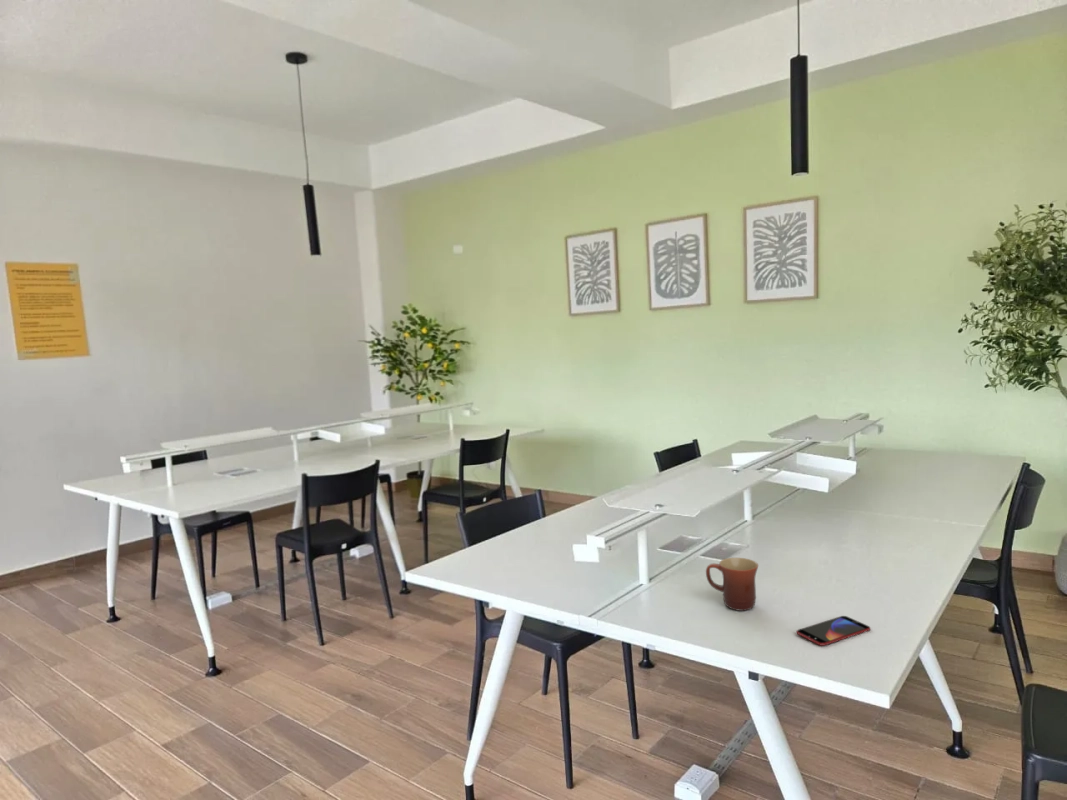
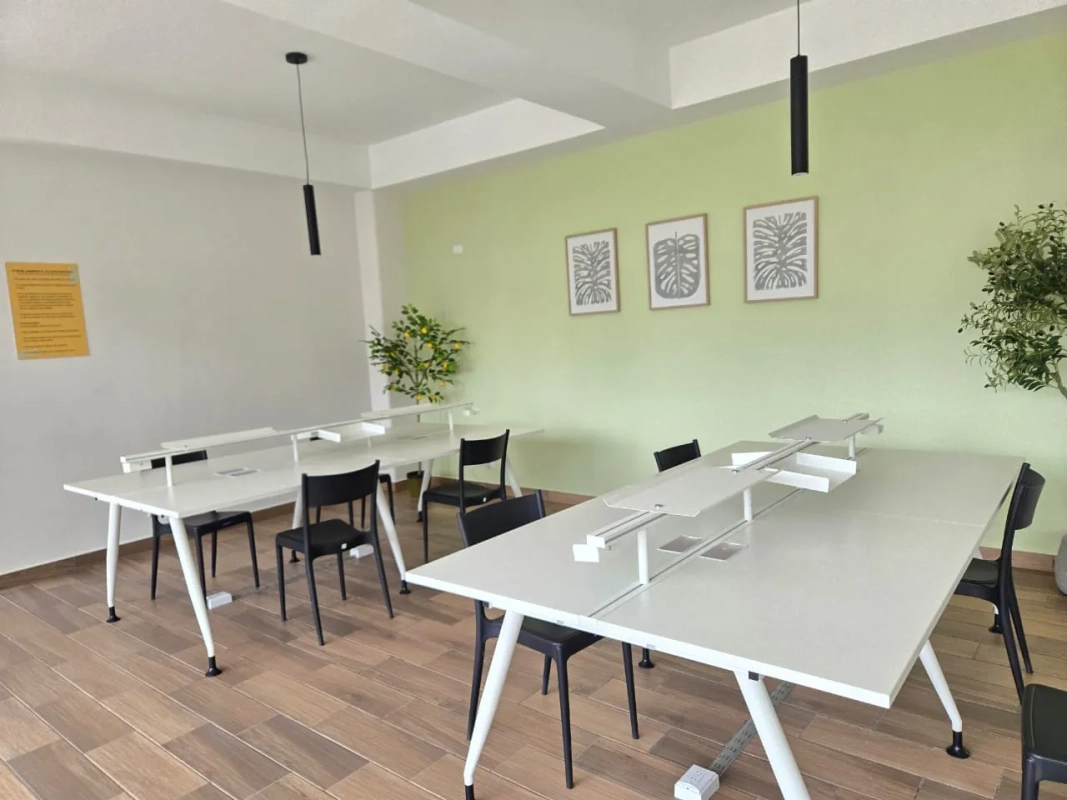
- mug [705,557,759,612]
- smartphone [795,615,872,647]
